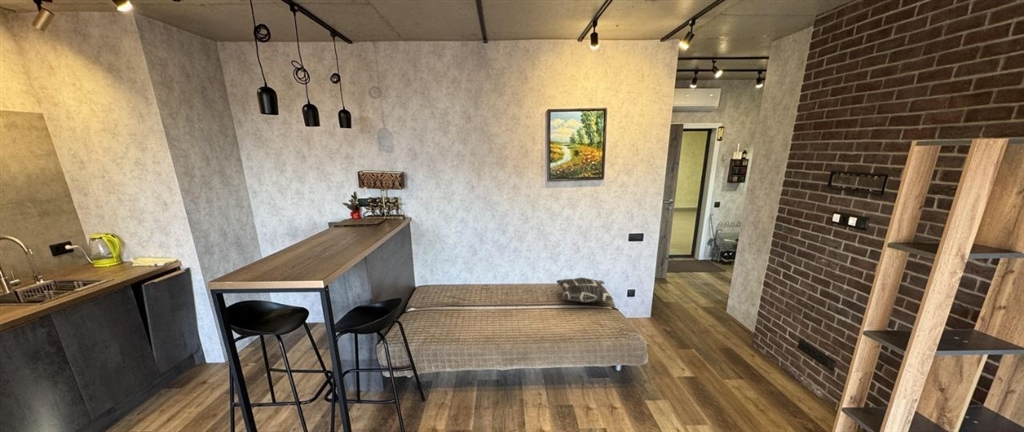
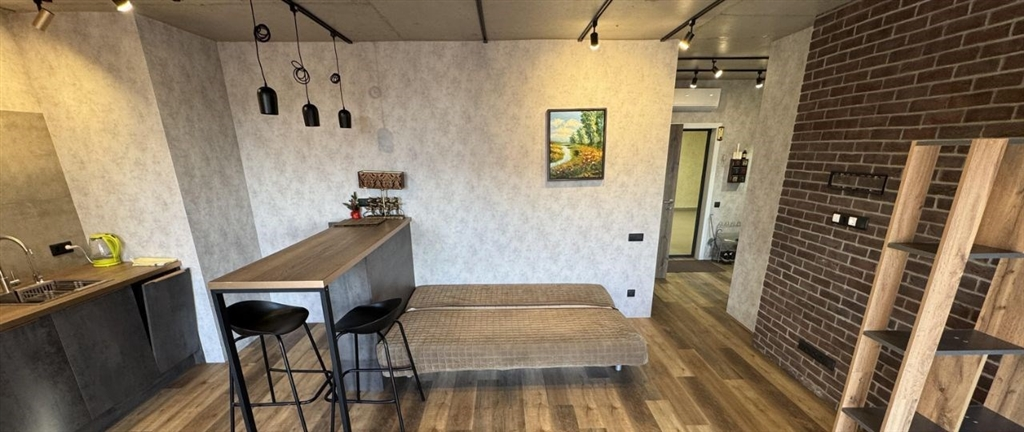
- decorative pillow [555,276,614,304]
